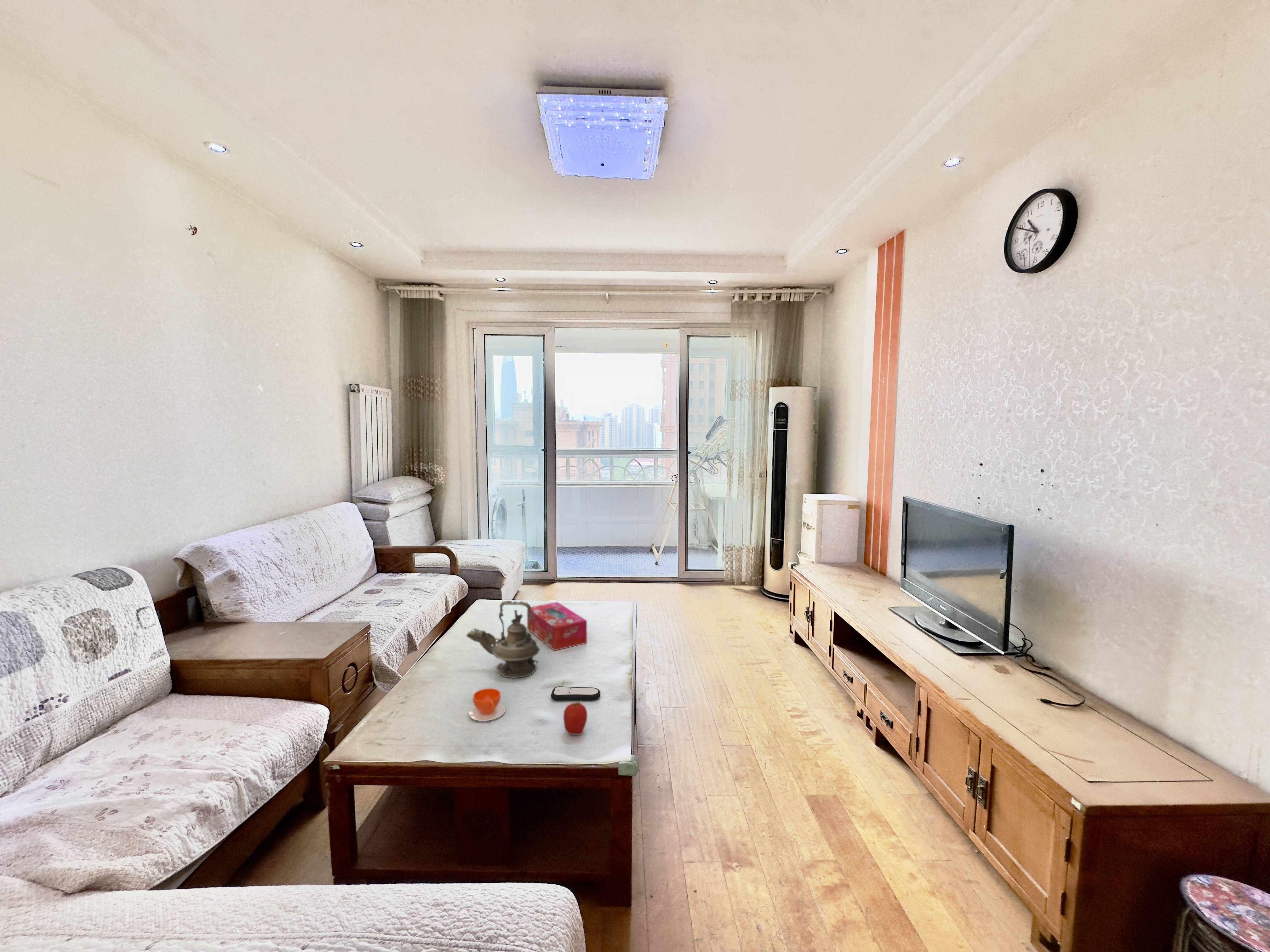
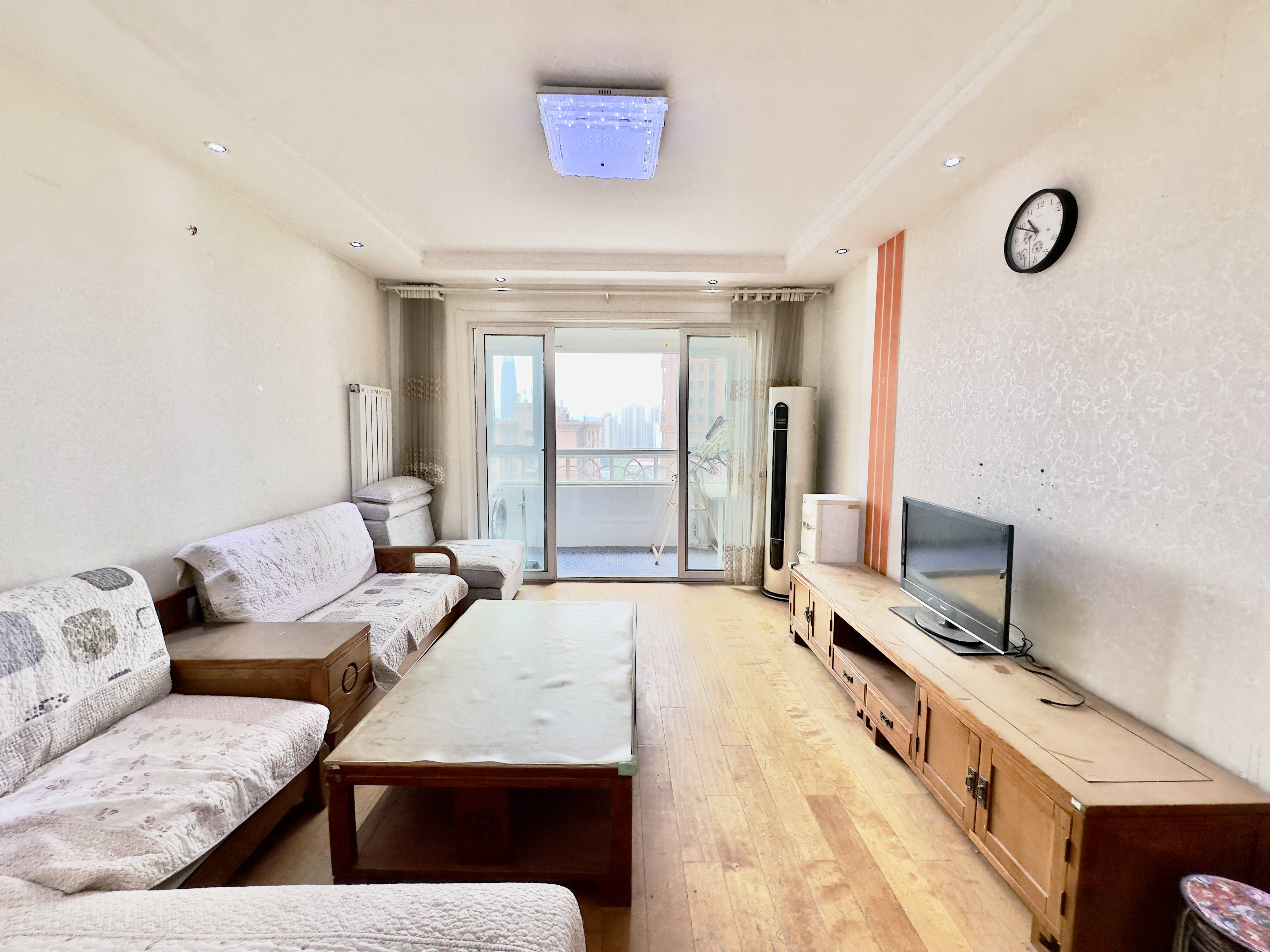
- fruit [563,700,588,735]
- tissue box [527,602,587,651]
- teapot [466,600,540,678]
- teacup [468,688,506,721]
- remote control [551,686,601,701]
